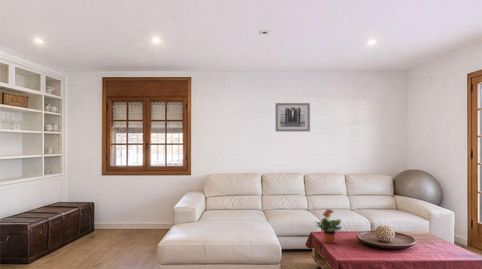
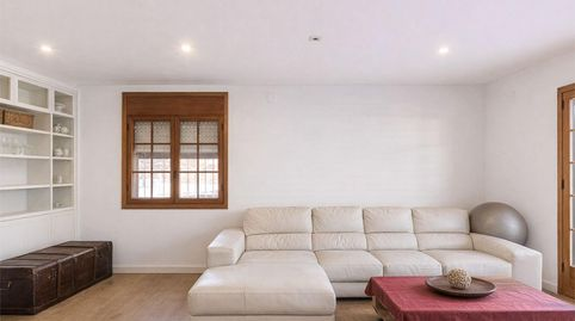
- wall art [274,102,311,132]
- potted plant [314,209,343,245]
